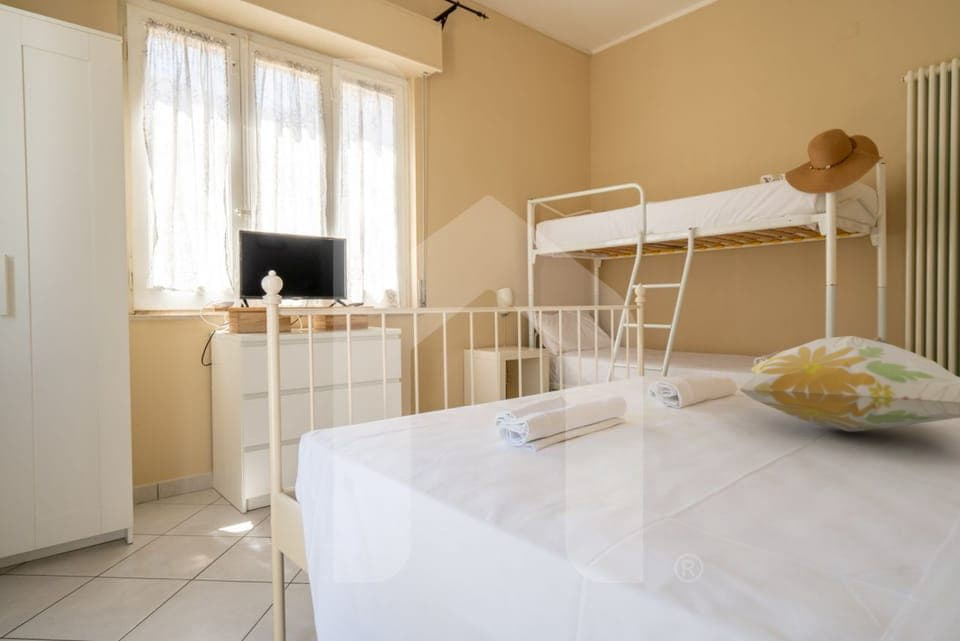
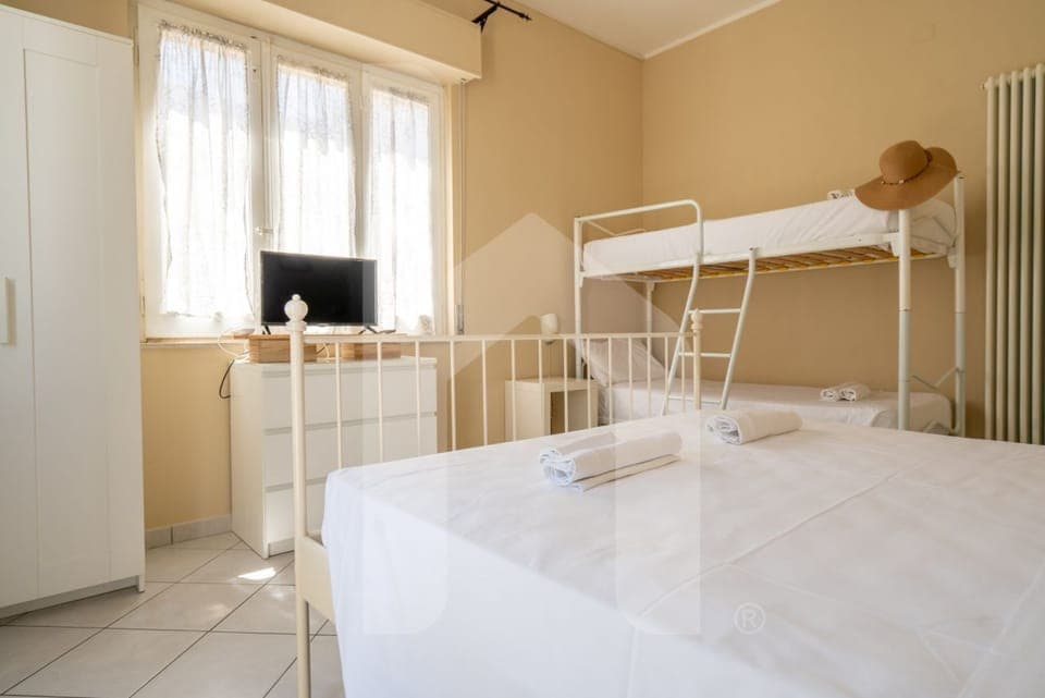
- decorative pillow [737,335,960,433]
